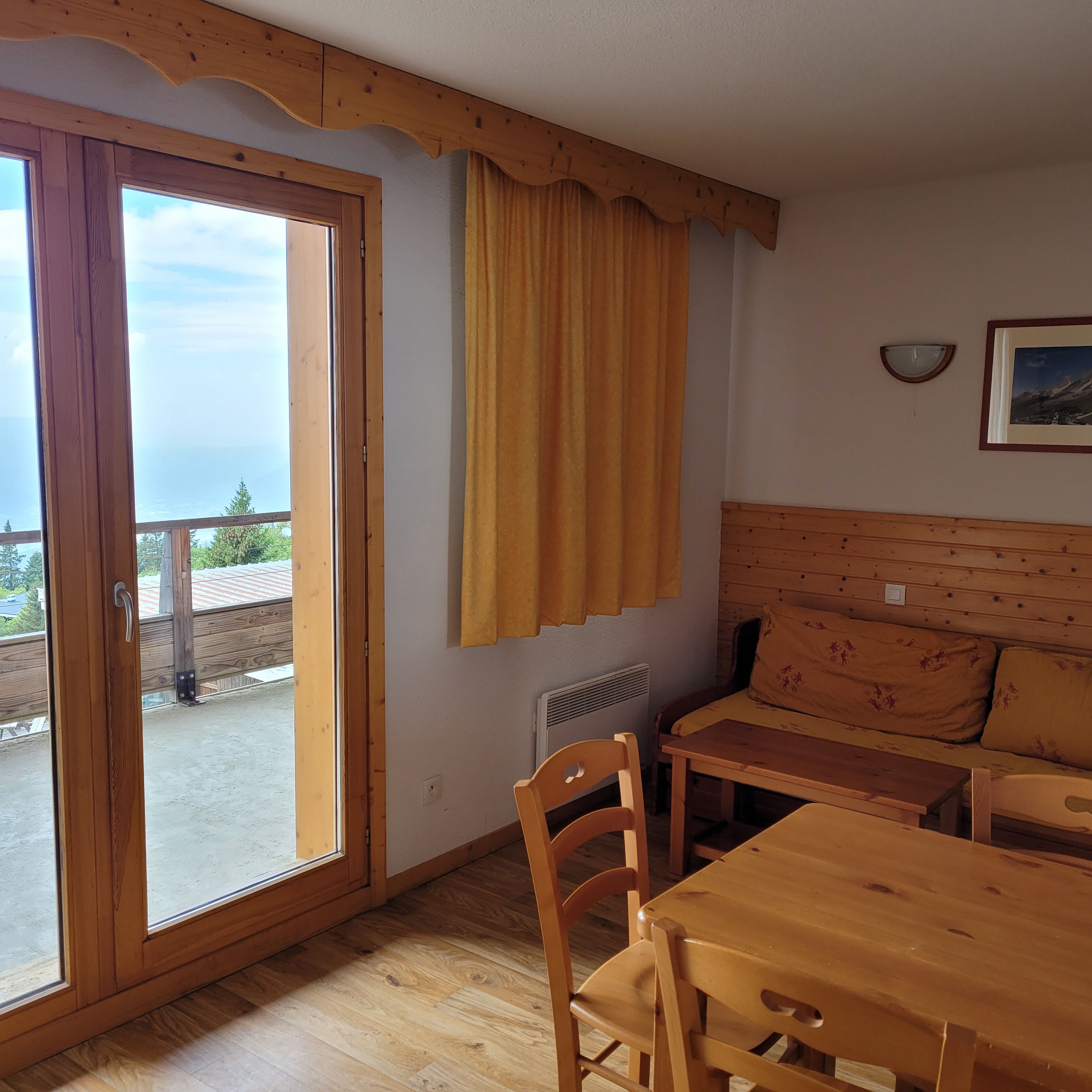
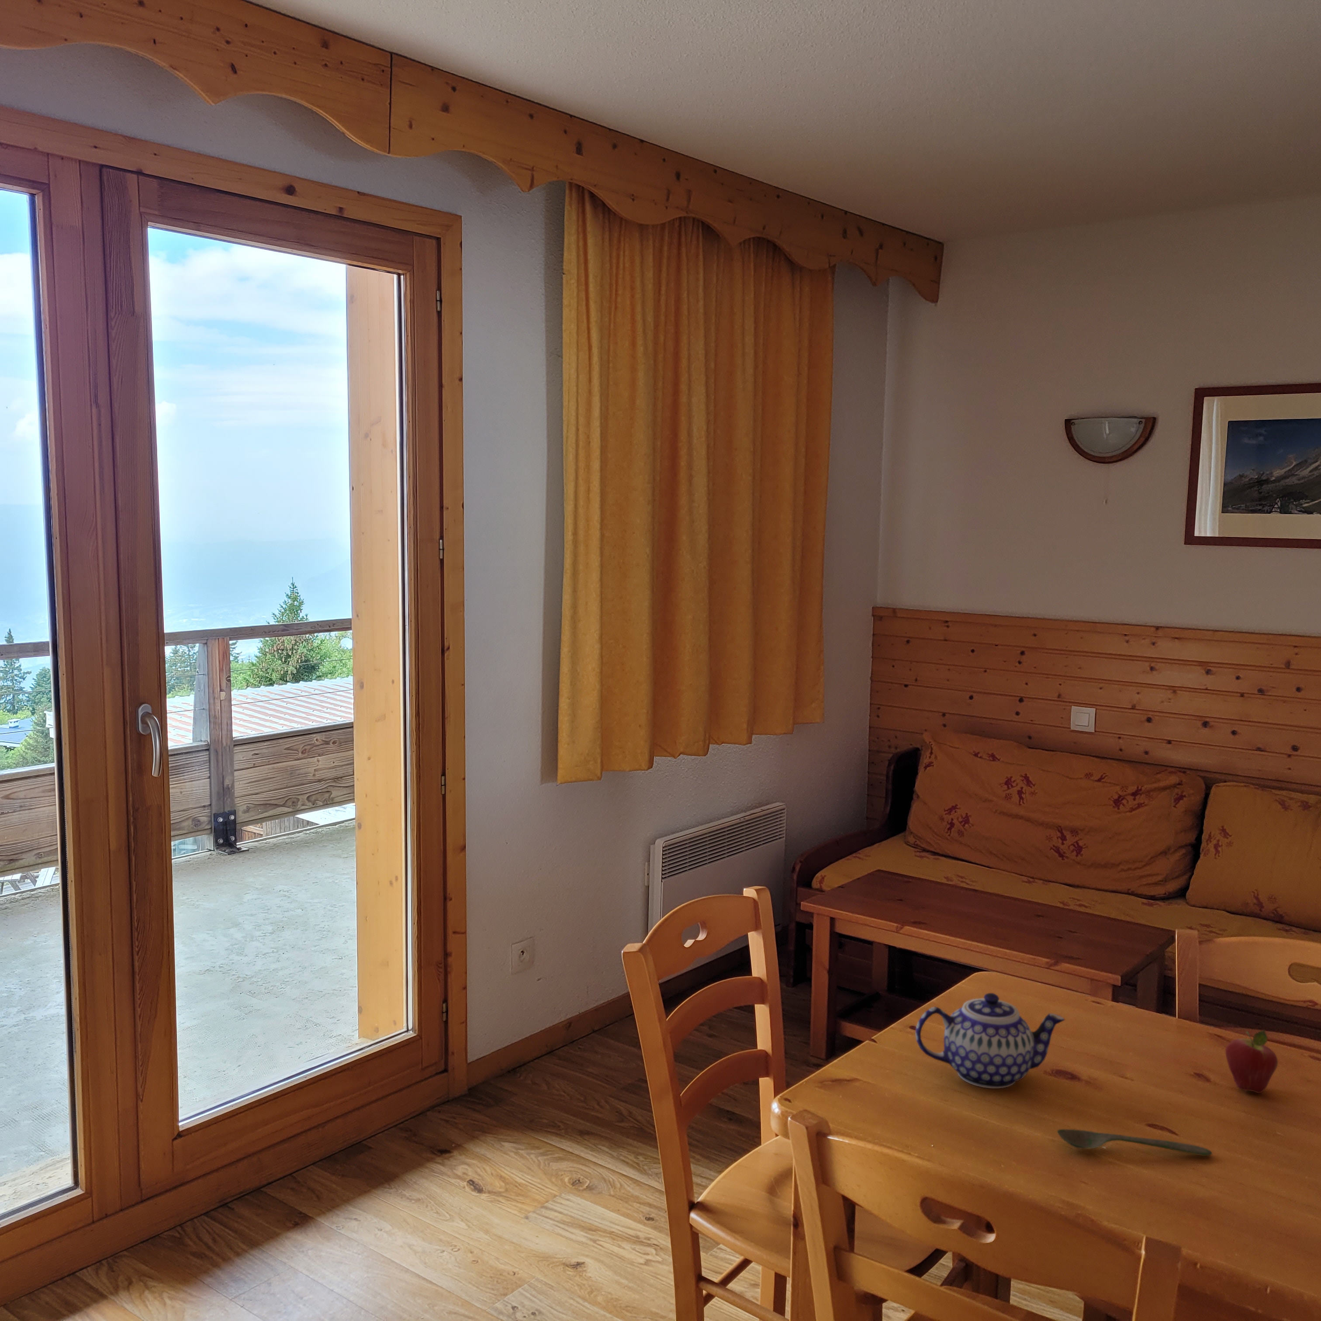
+ spoon [1057,1129,1212,1156]
+ fruit [1225,1029,1279,1094]
+ teapot [915,992,1066,1089]
